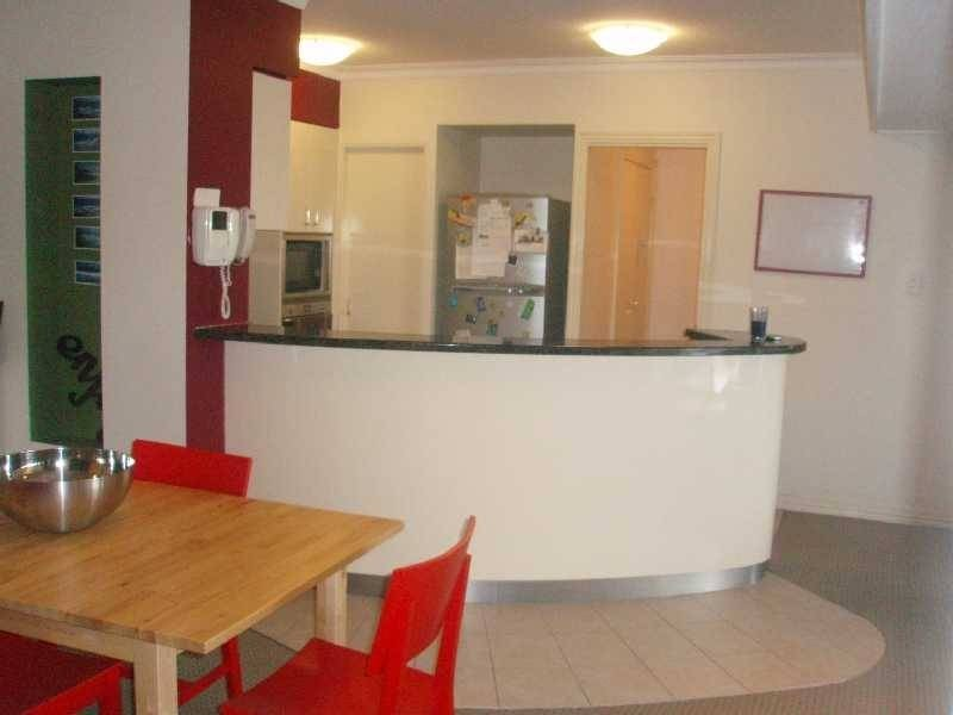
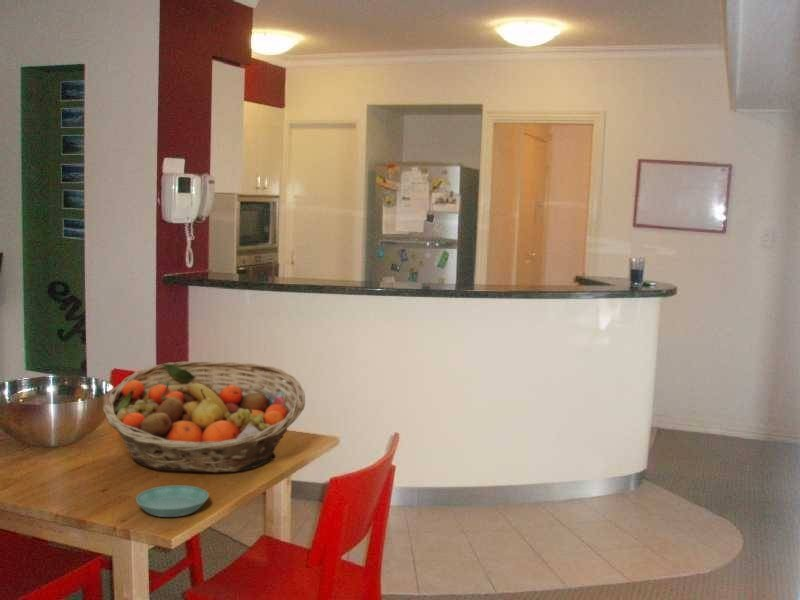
+ saucer [135,484,210,518]
+ fruit basket [102,360,306,474]
